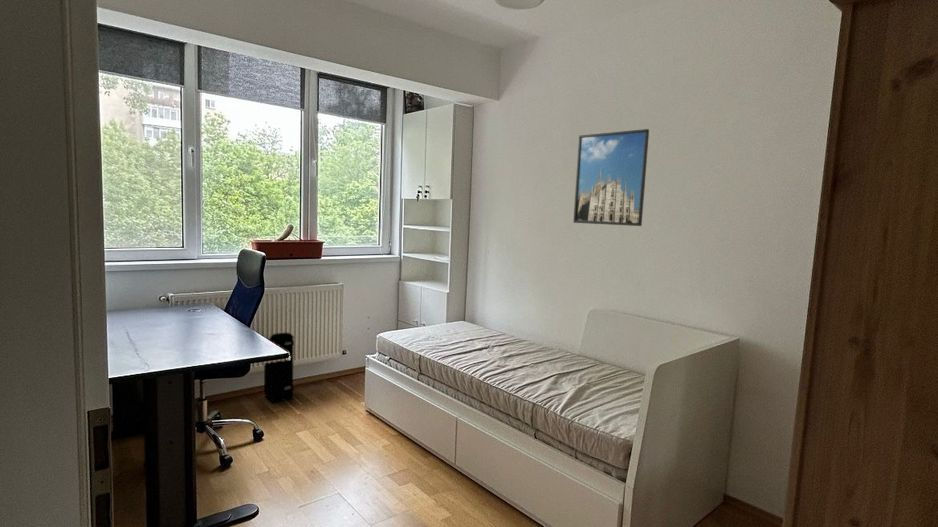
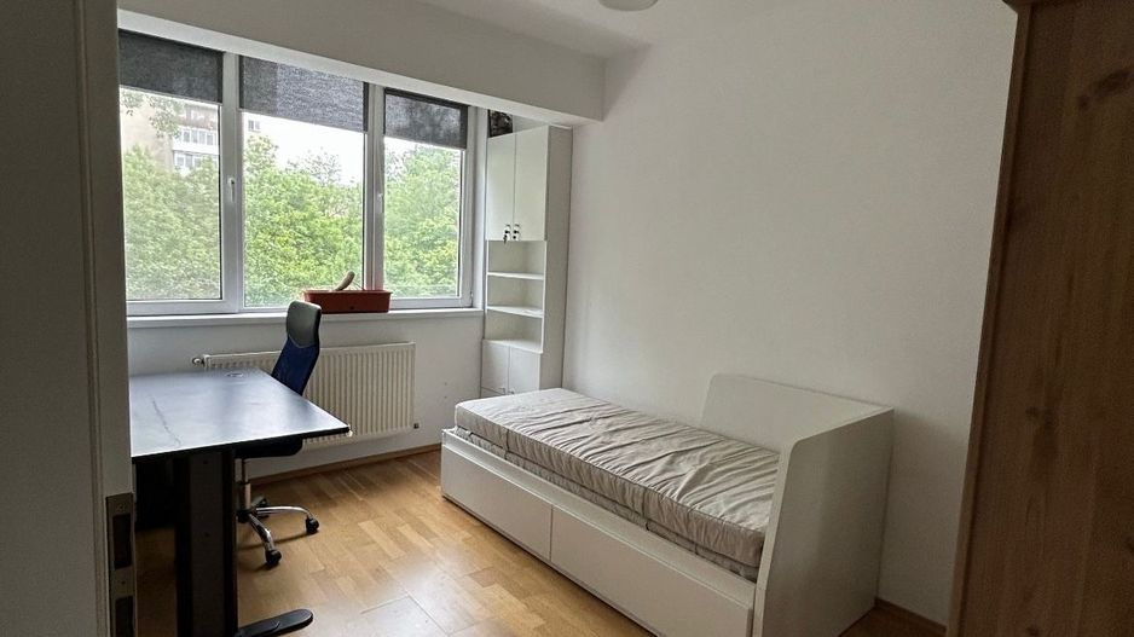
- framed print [572,128,650,227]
- backpack [263,331,295,403]
